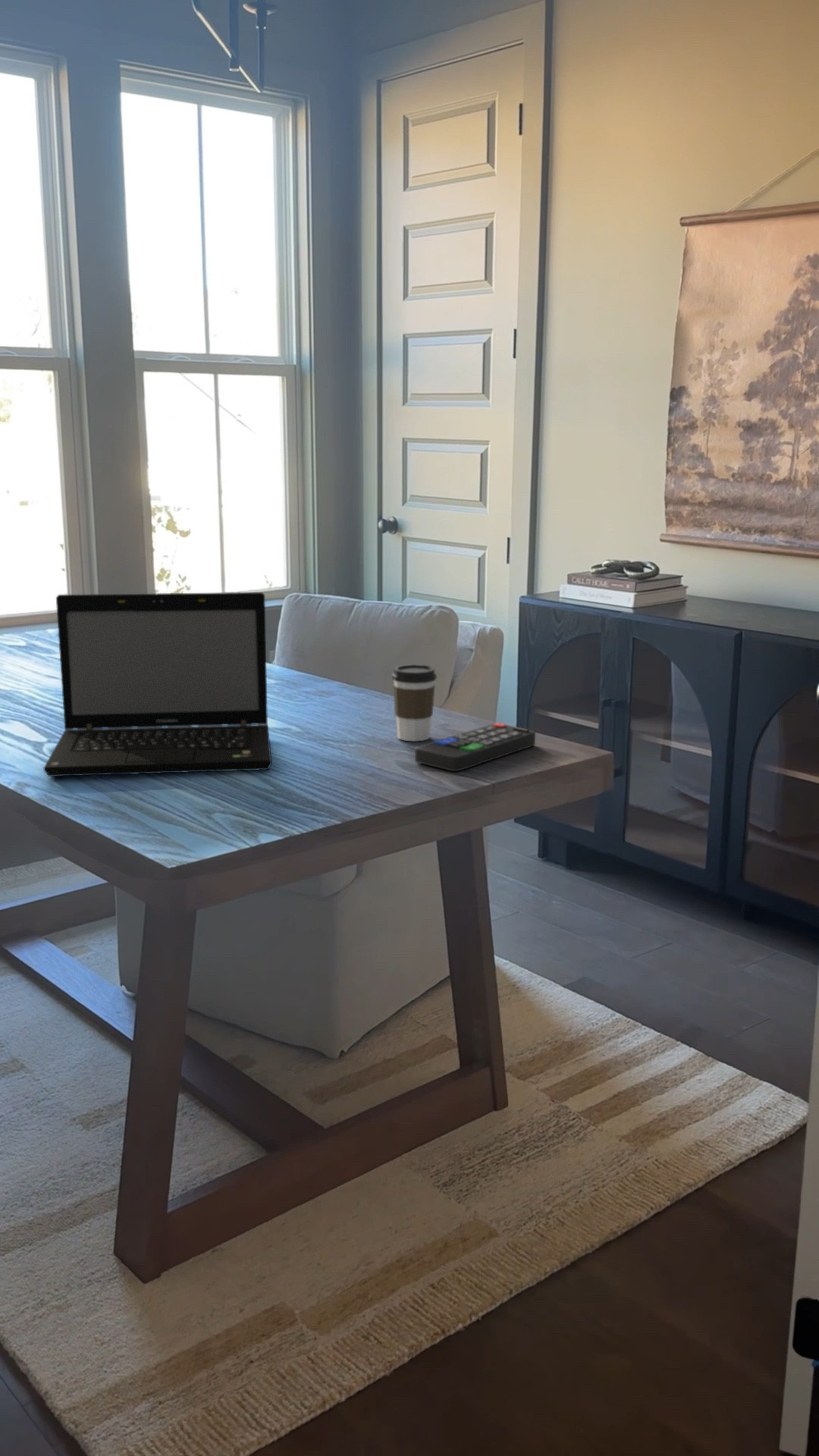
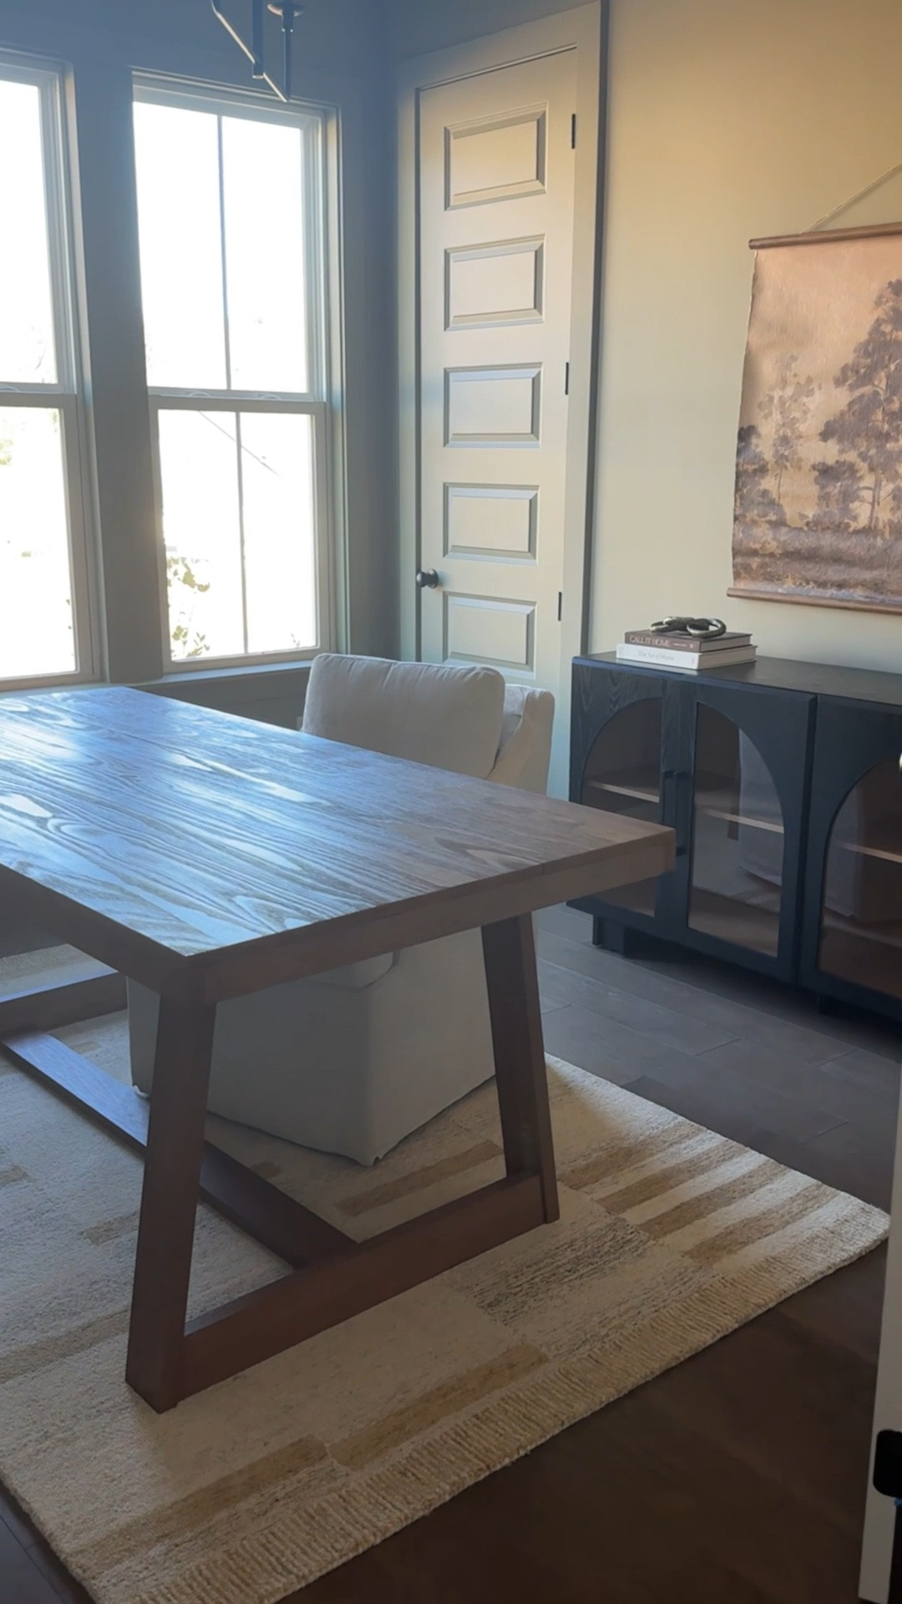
- remote control [414,722,536,772]
- coffee cup [391,664,438,742]
- laptop [43,591,273,777]
